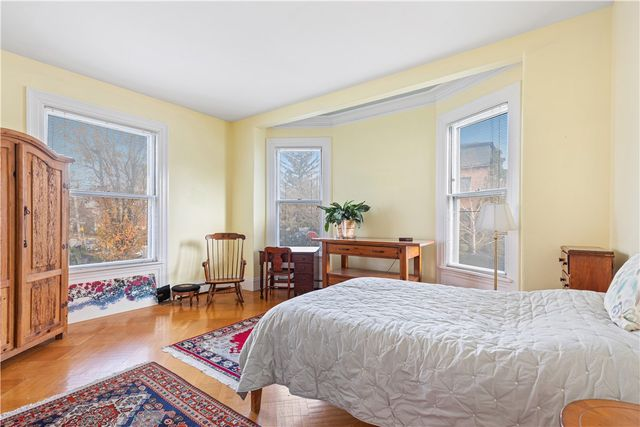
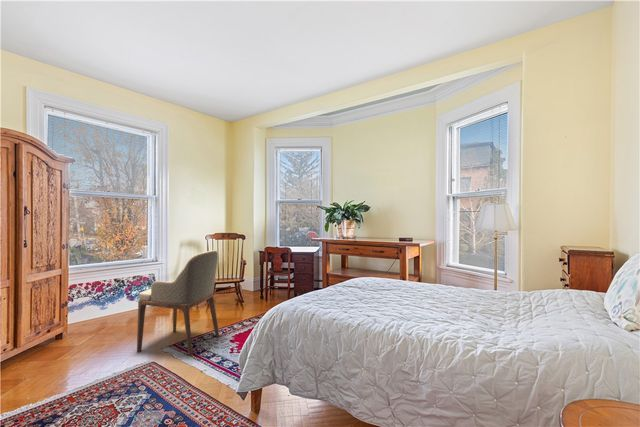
+ armchair [136,249,220,357]
